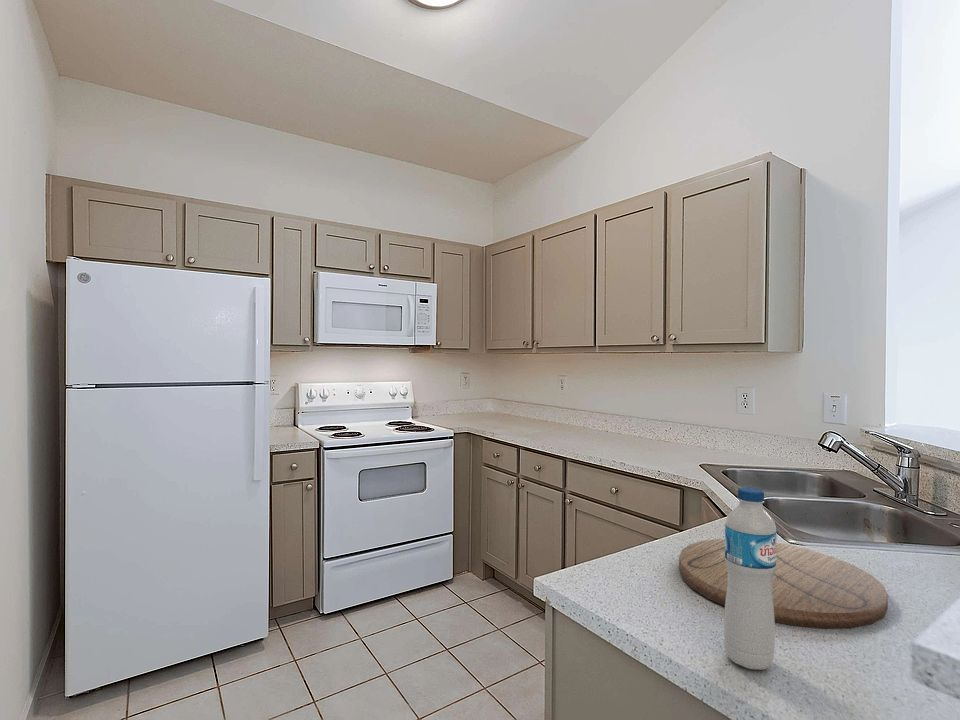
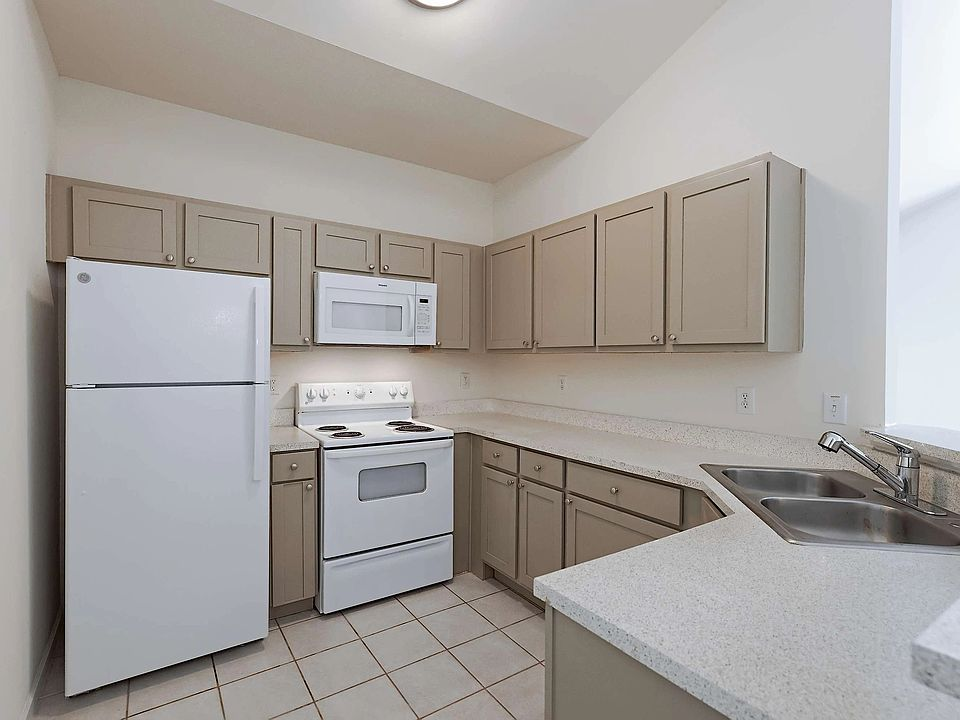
- water bottle [723,487,778,671]
- cutting board [678,538,889,630]
